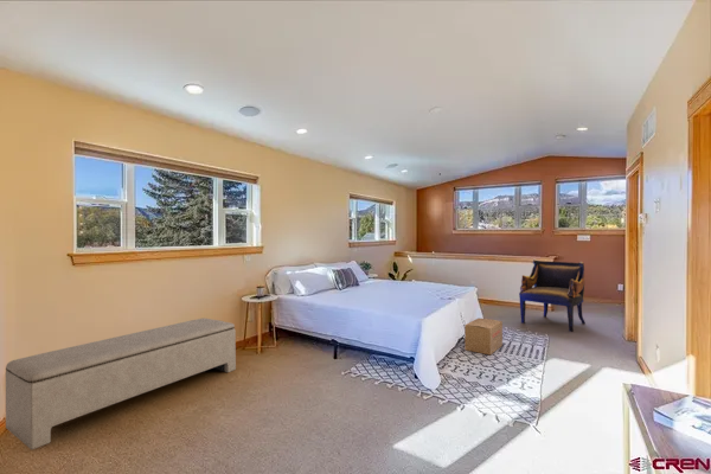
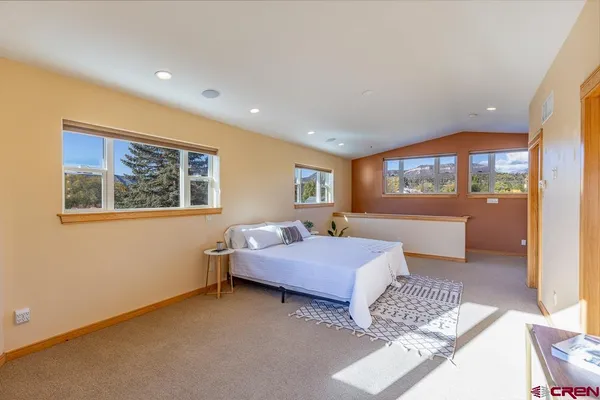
- armchair [518,258,587,333]
- cardboard box [463,318,504,356]
- bench [5,318,237,450]
